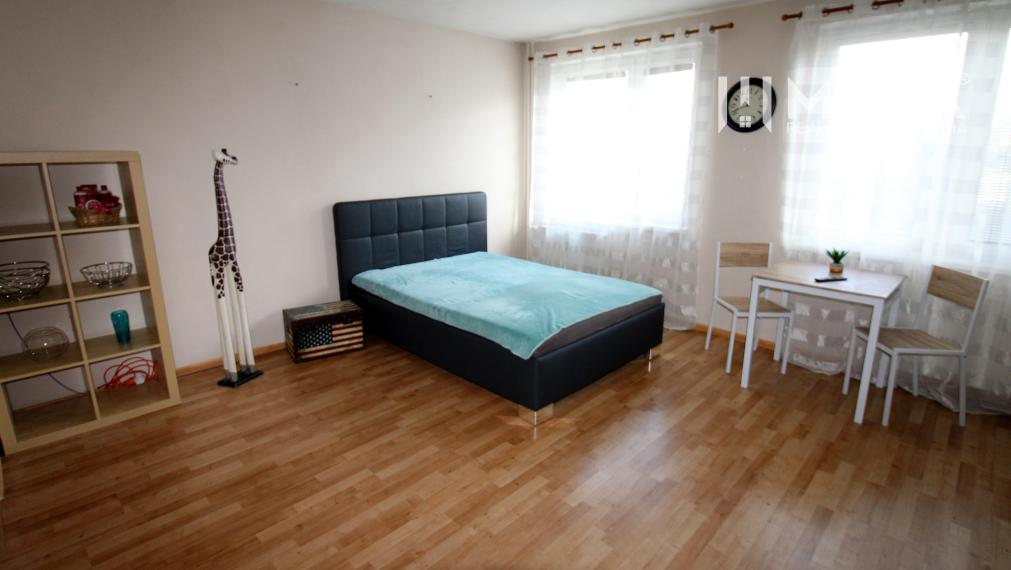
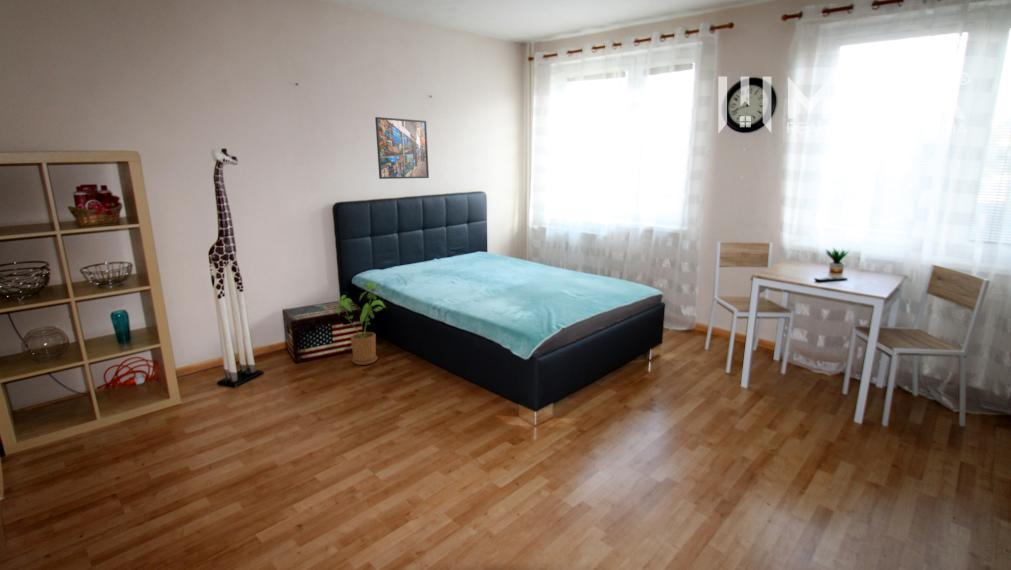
+ house plant [336,281,387,366]
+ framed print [374,116,430,180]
